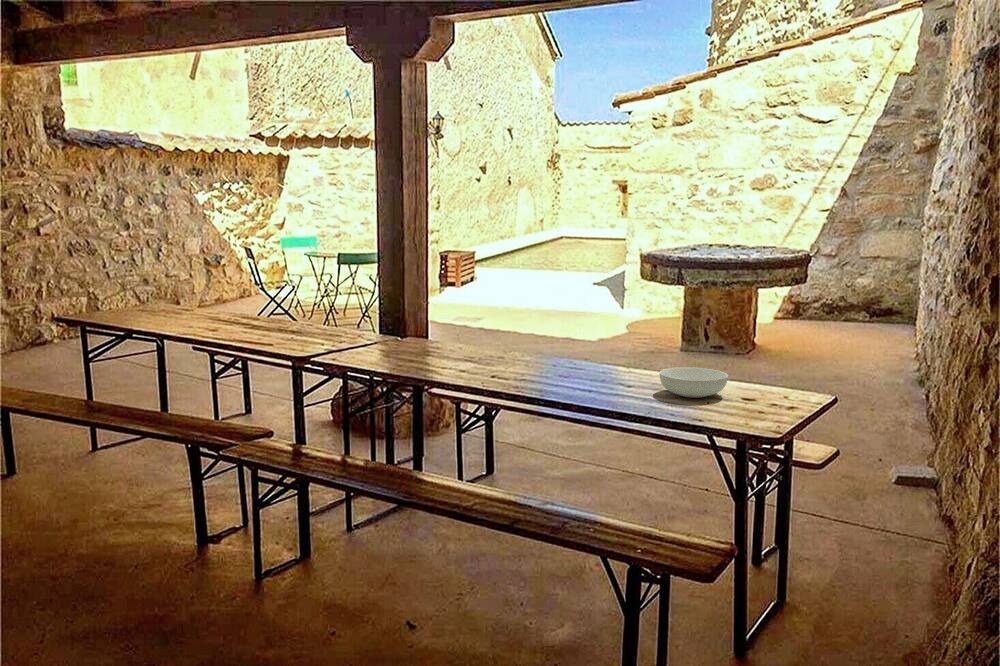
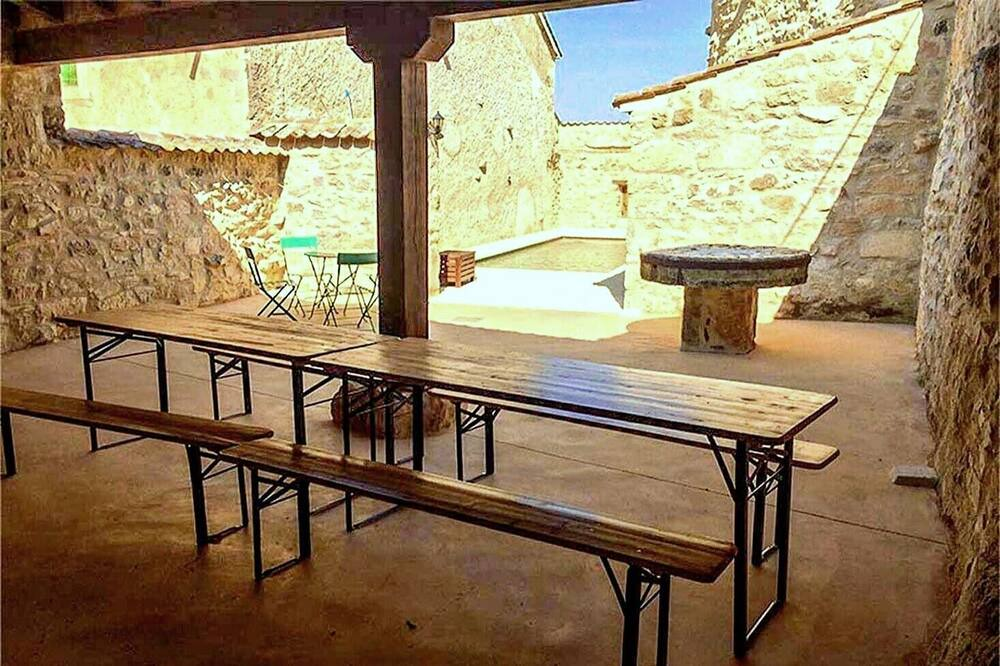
- serving bowl [658,366,729,399]
